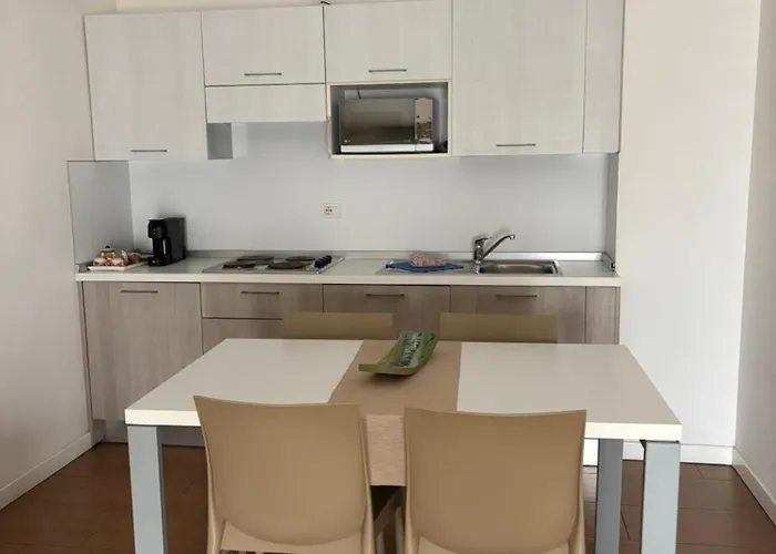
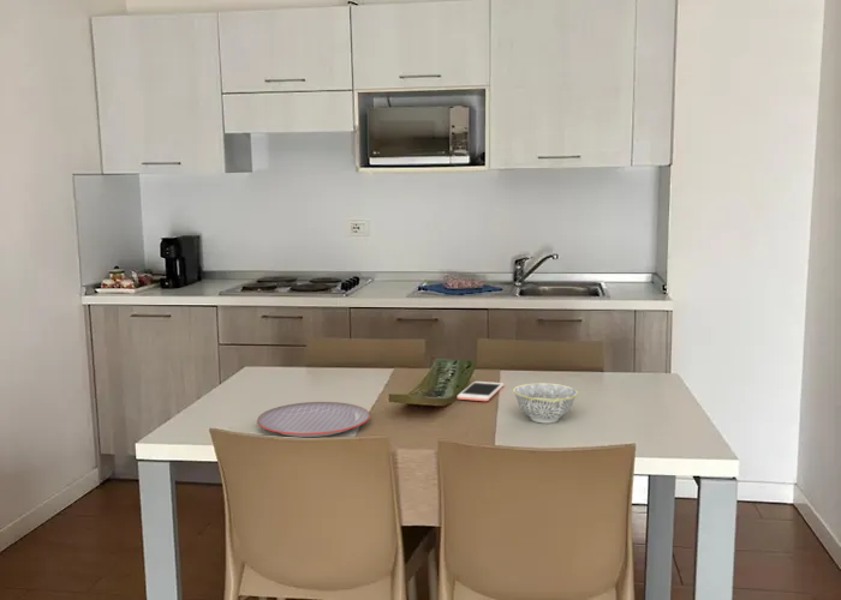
+ plate [256,401,371,438]
+ bowl [512,382,579,425]
+ cell phone [457,380,505,402]
